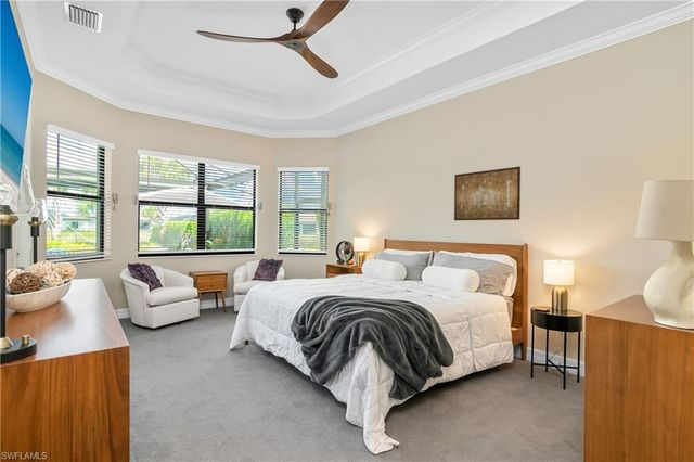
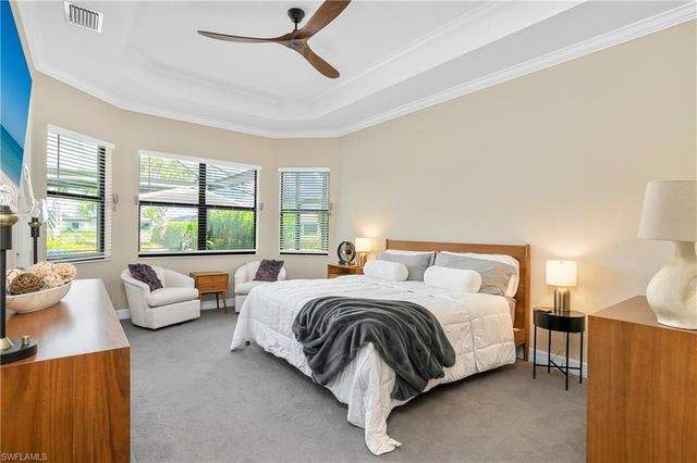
- wall art [453,165,522,221]
